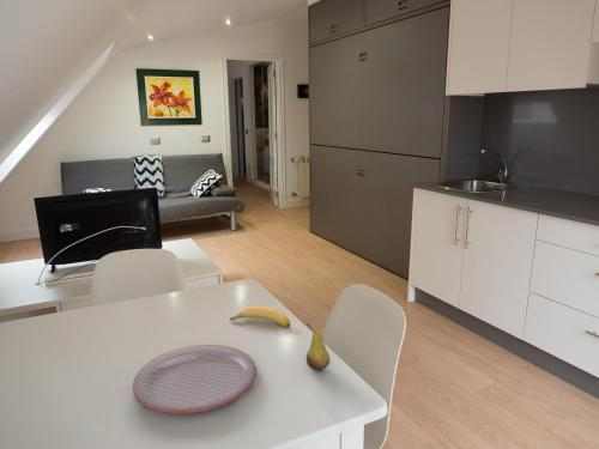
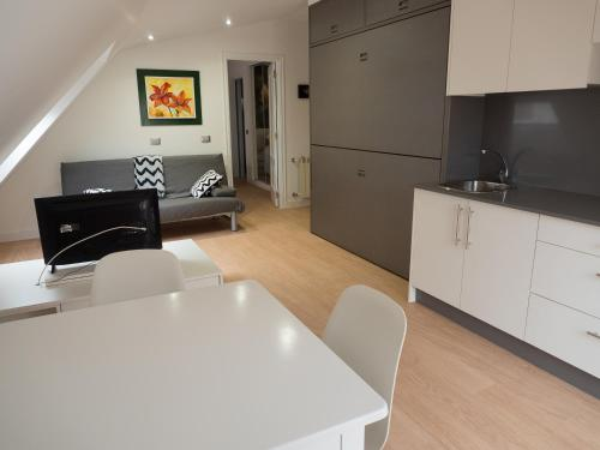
- fruit [305,323,331,371]
- plate [132,344,258,415]
- banana [229,305,291,328]
